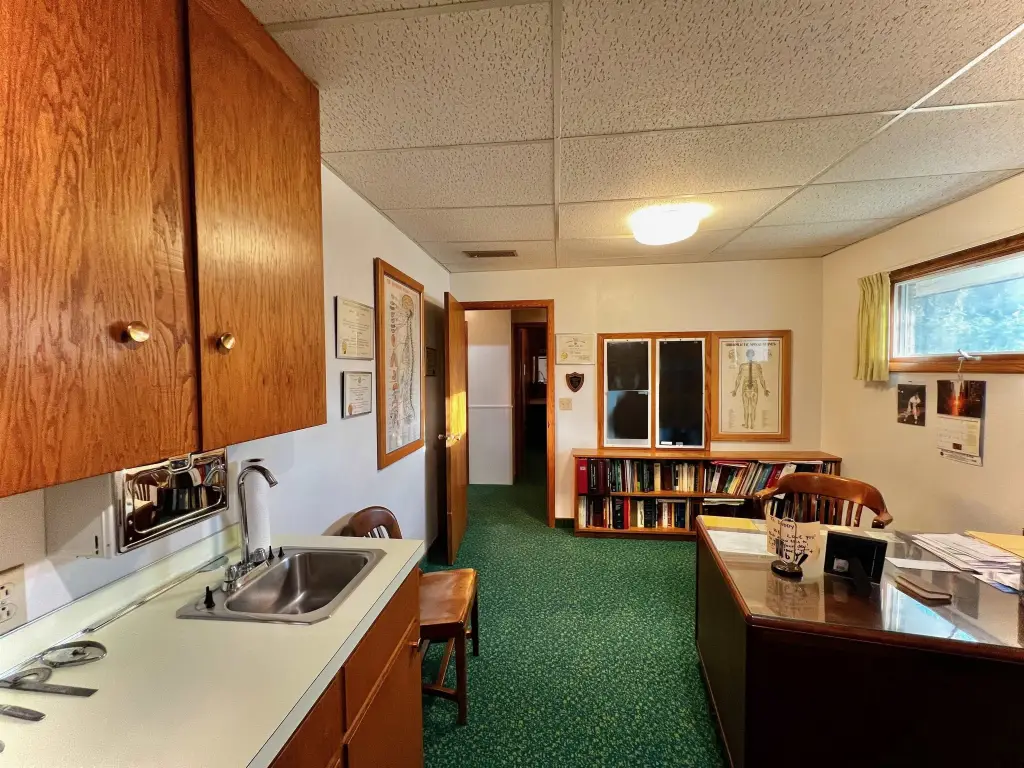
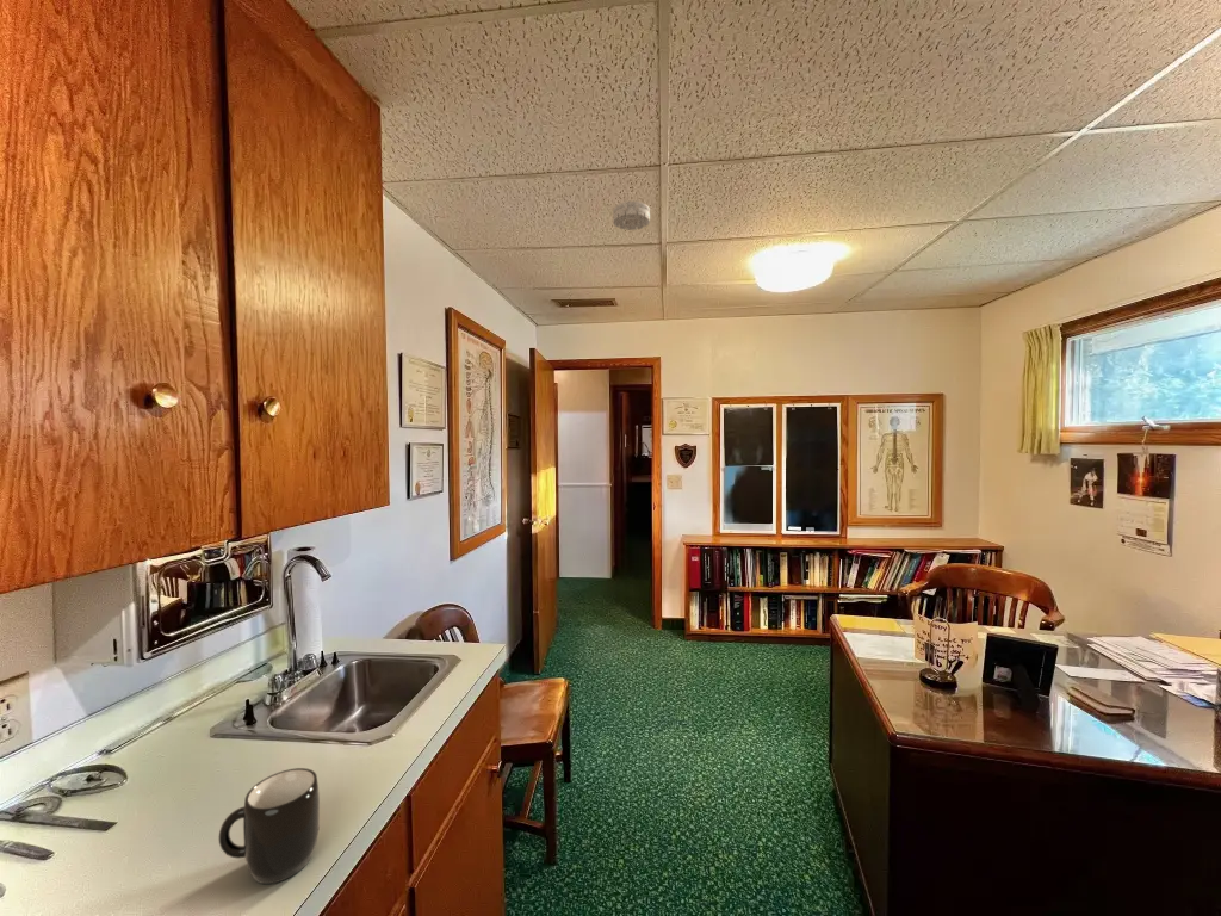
+ mug [218,767,321,885]
+ smoke detector [612,199,651,231]
